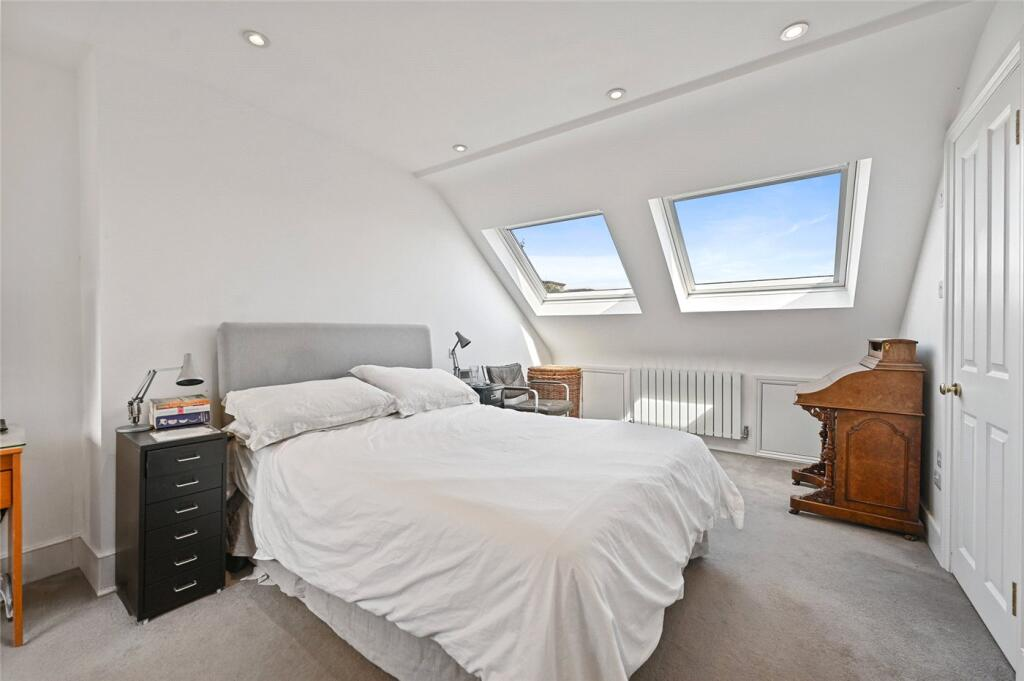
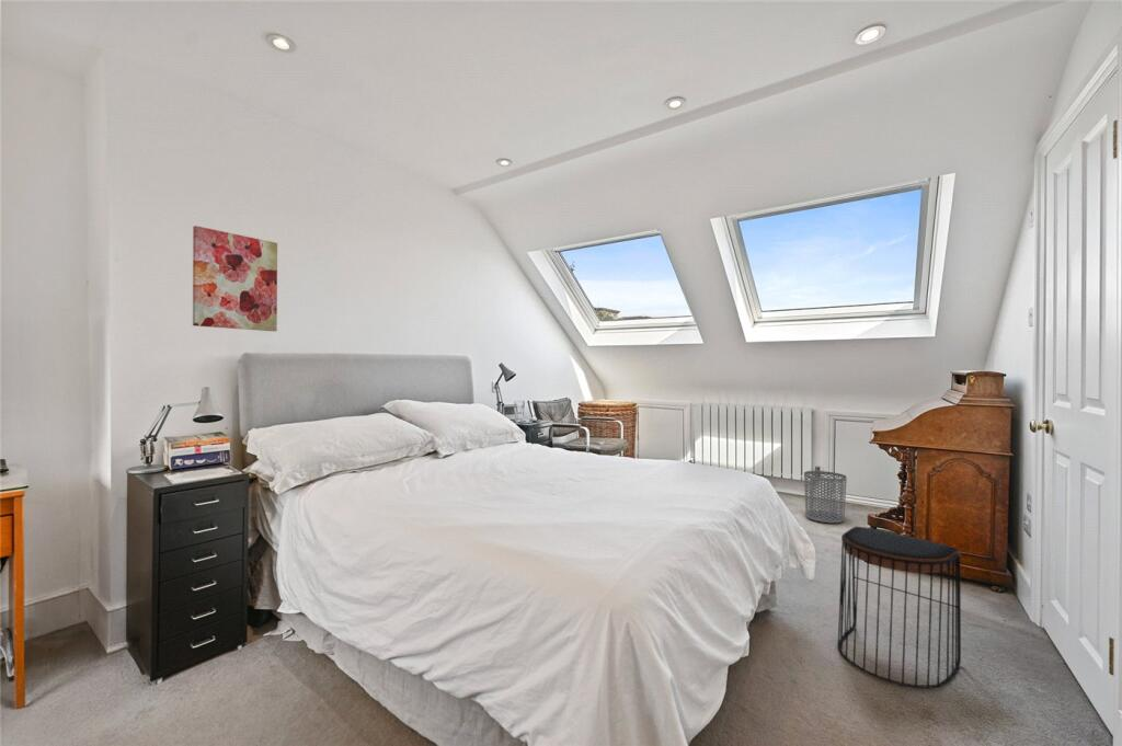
+ wall art [192,225,278,332]
+ stool [836,526,962,690]
+ waste bin [803,470,848,524]
